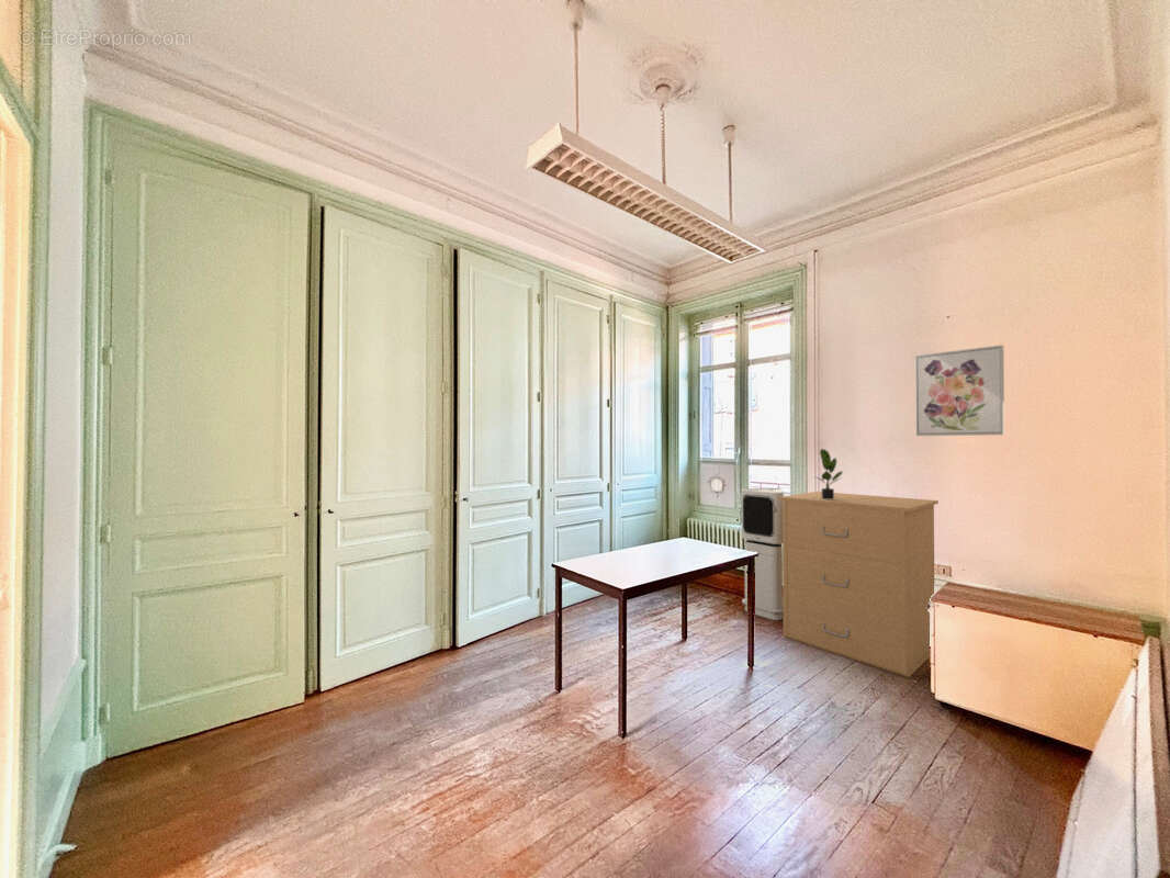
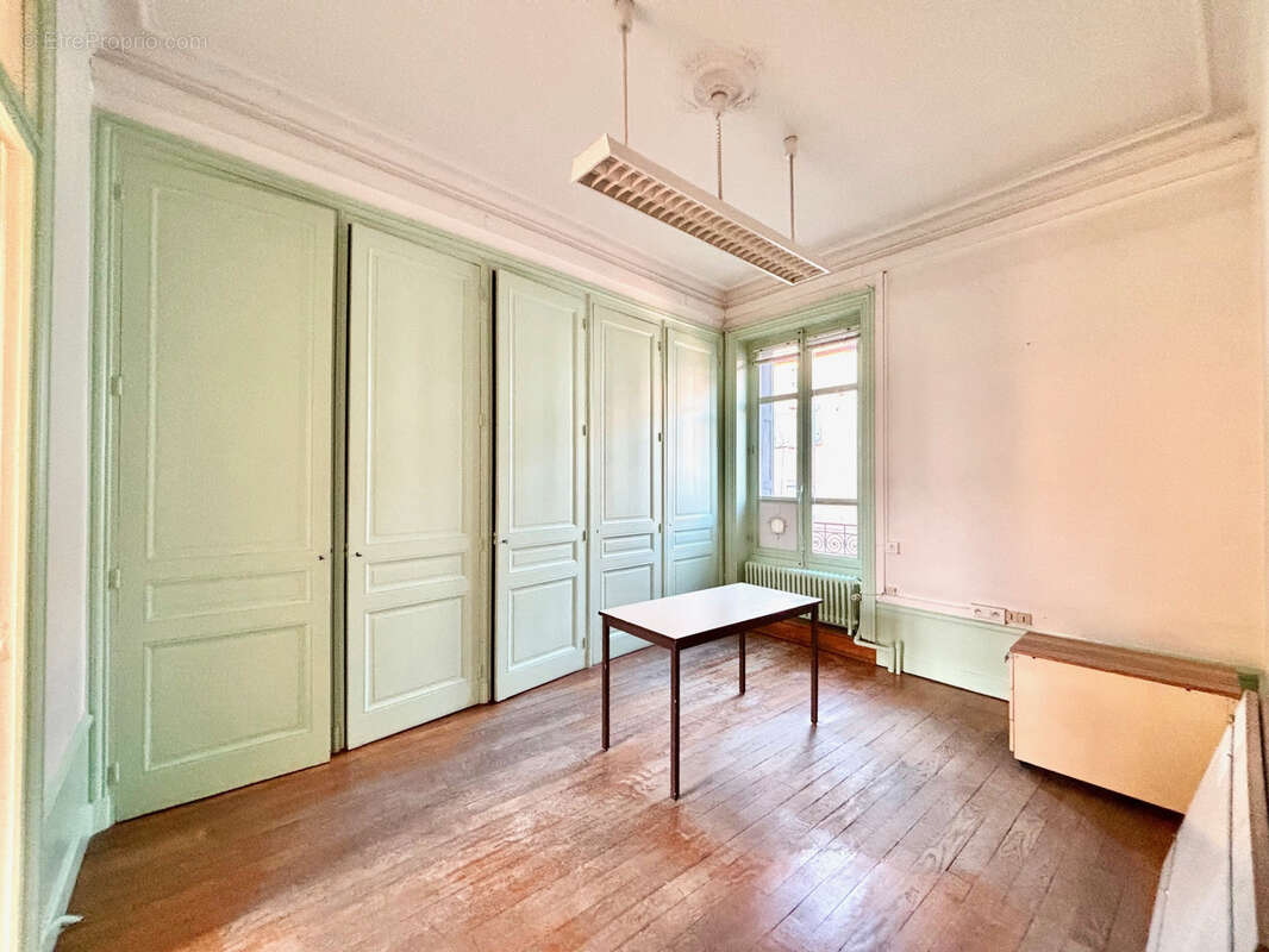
- air purifier [741,487,785,621]
- potted plant [813,448,844,499]
- filing cabinet [779,491,940,678]
- wall art [914,344,1005,437]
